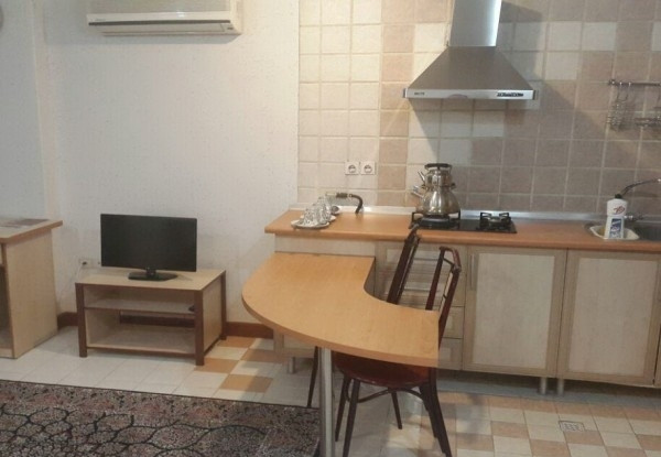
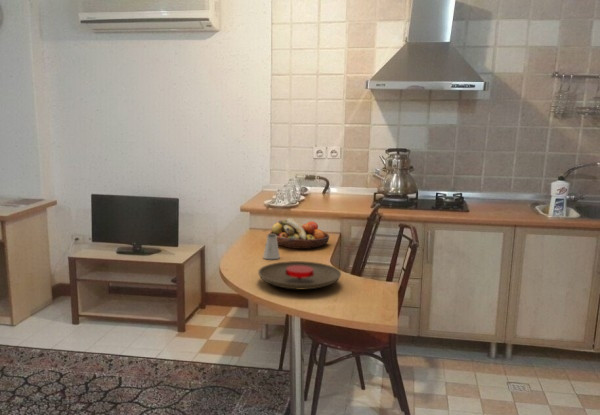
+ saltshaker [262,233,281,260]
+ fruit bowl [269,217,330,250]
+ plate [257,260,342,290]
